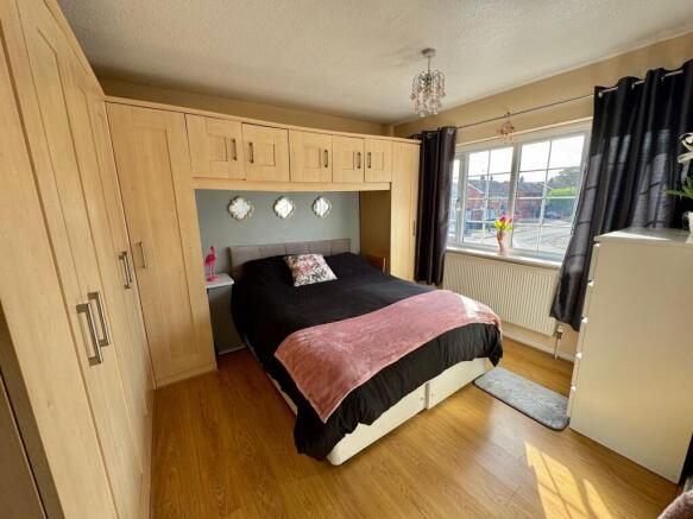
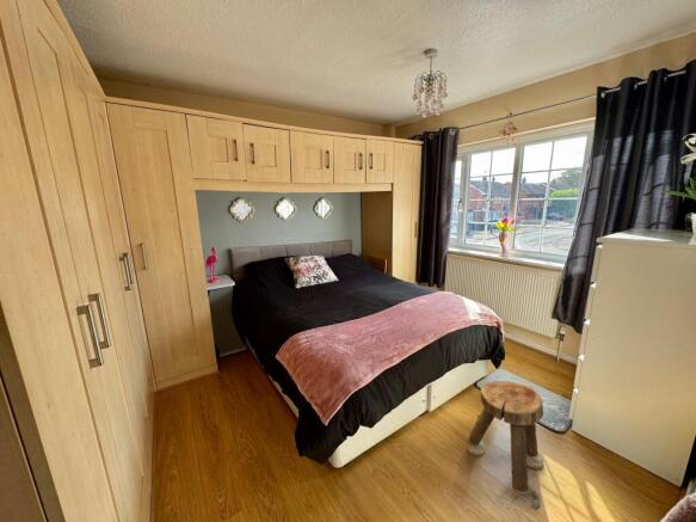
+ stool [467,380,546,511]
